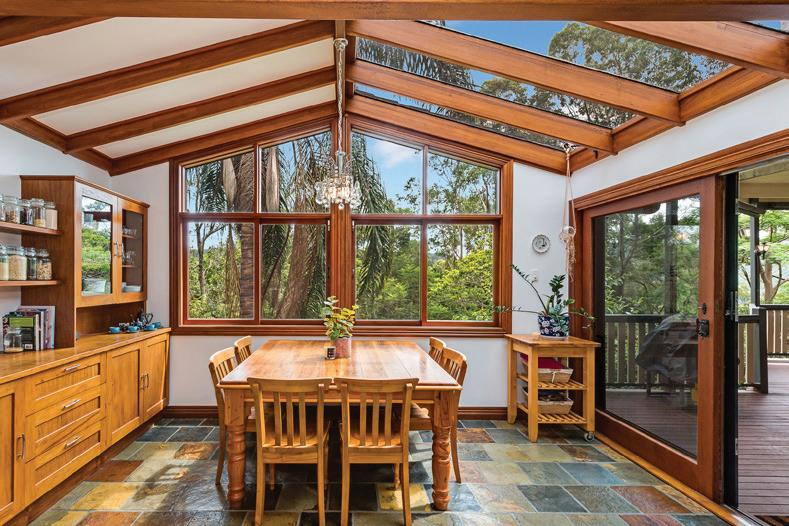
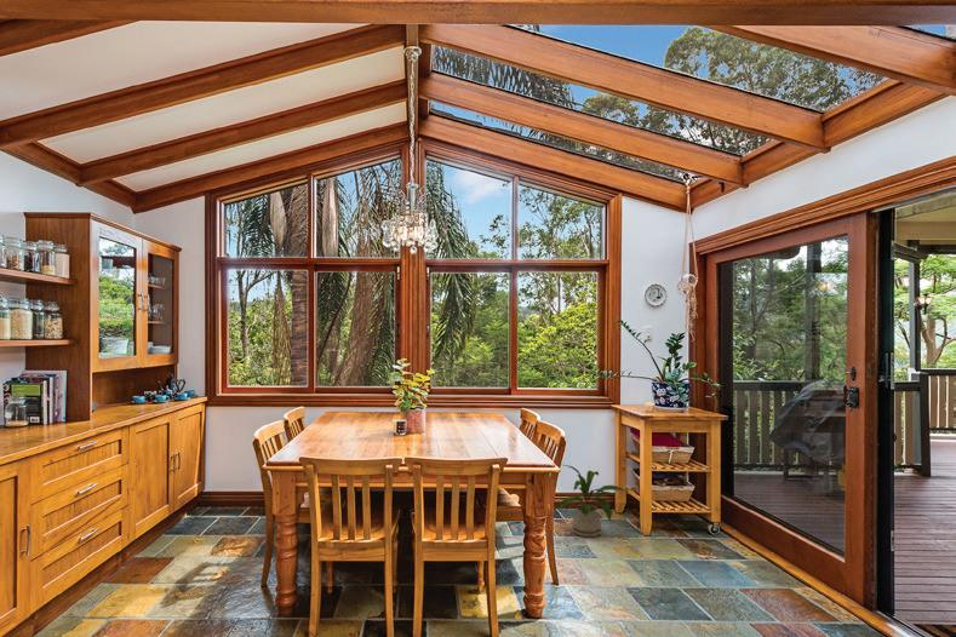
+ house plant [553,464,629,538]
